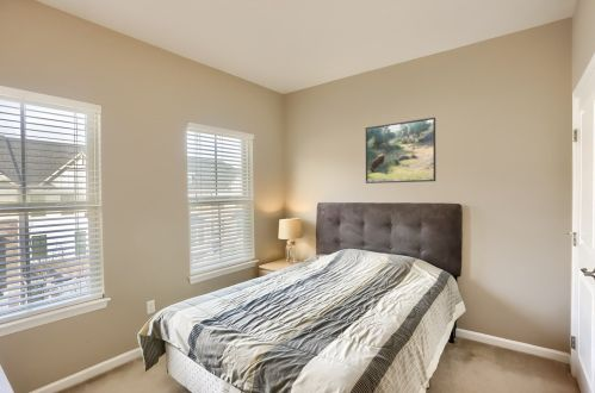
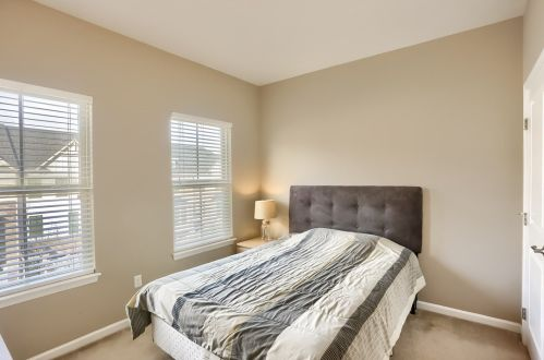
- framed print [365,117,436,185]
